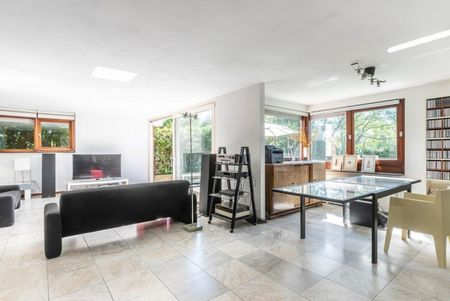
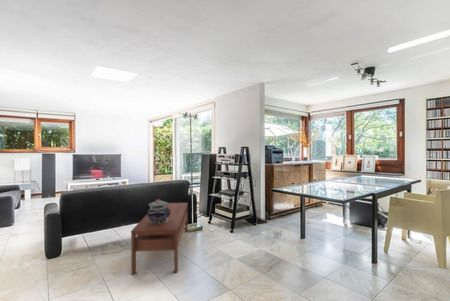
+ coffee table [130,202,189,275]
+ decorative container [146,198,170,224]
